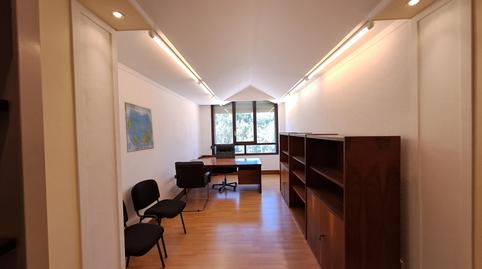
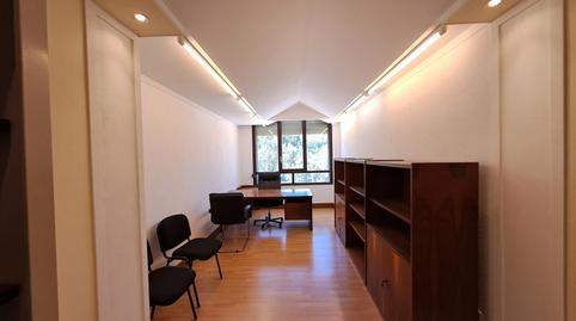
- world map [124,101,155,153]
